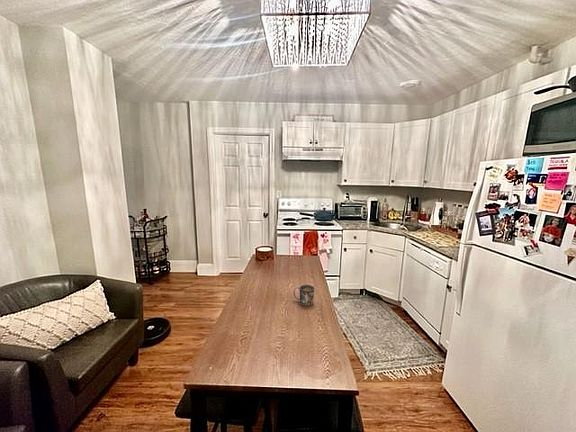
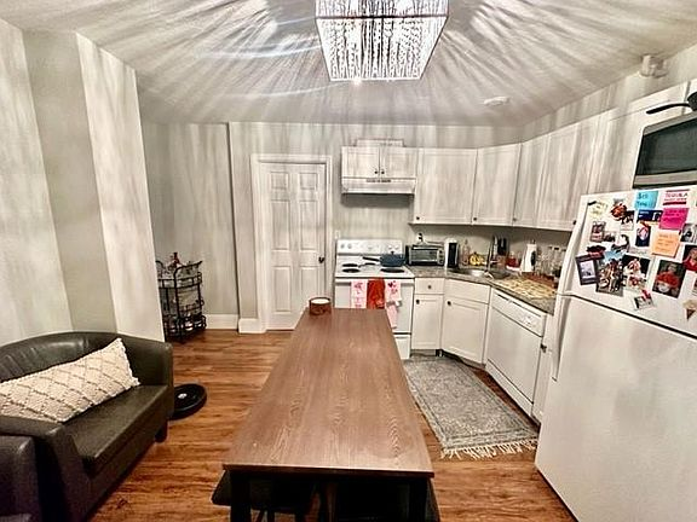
- mug [293,284,315,307]
